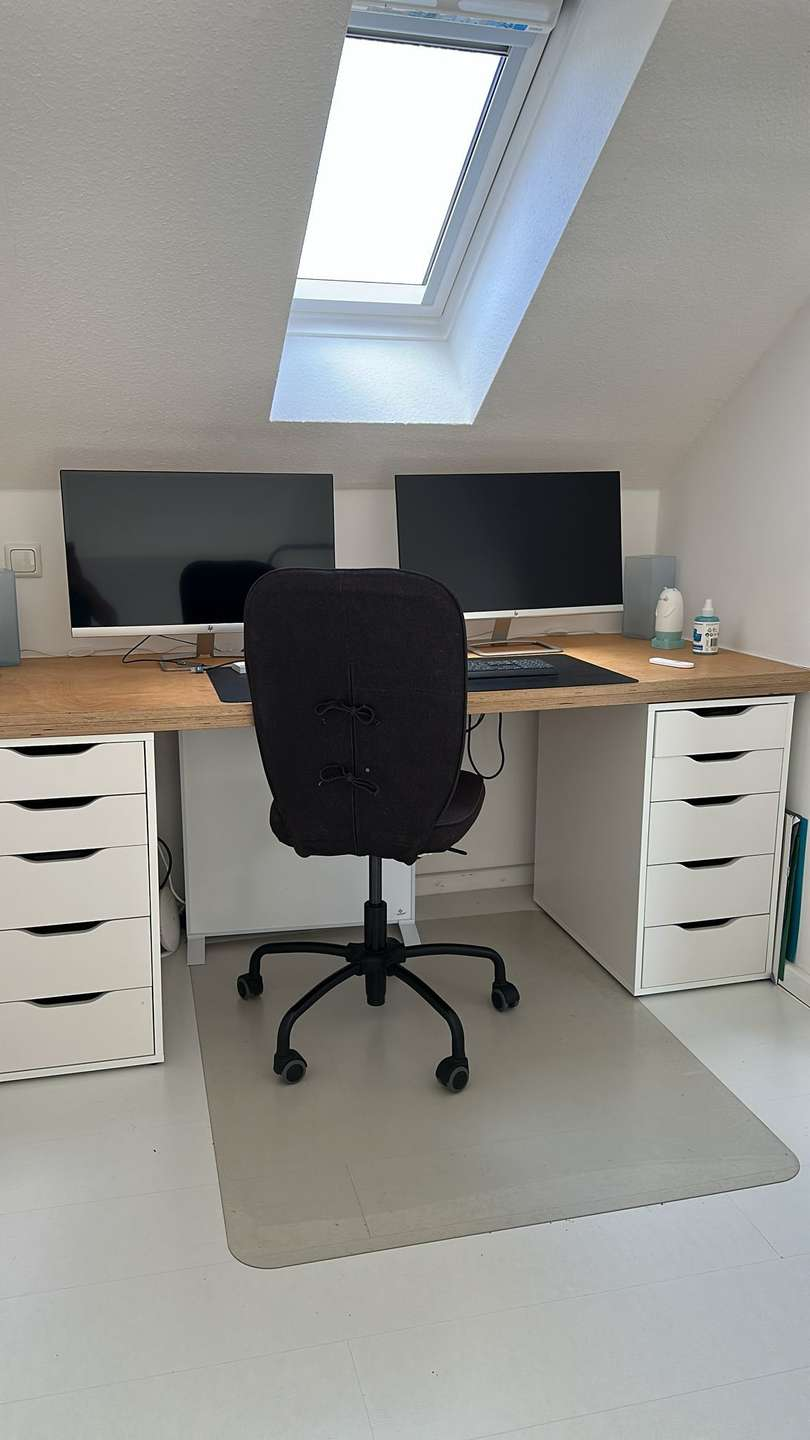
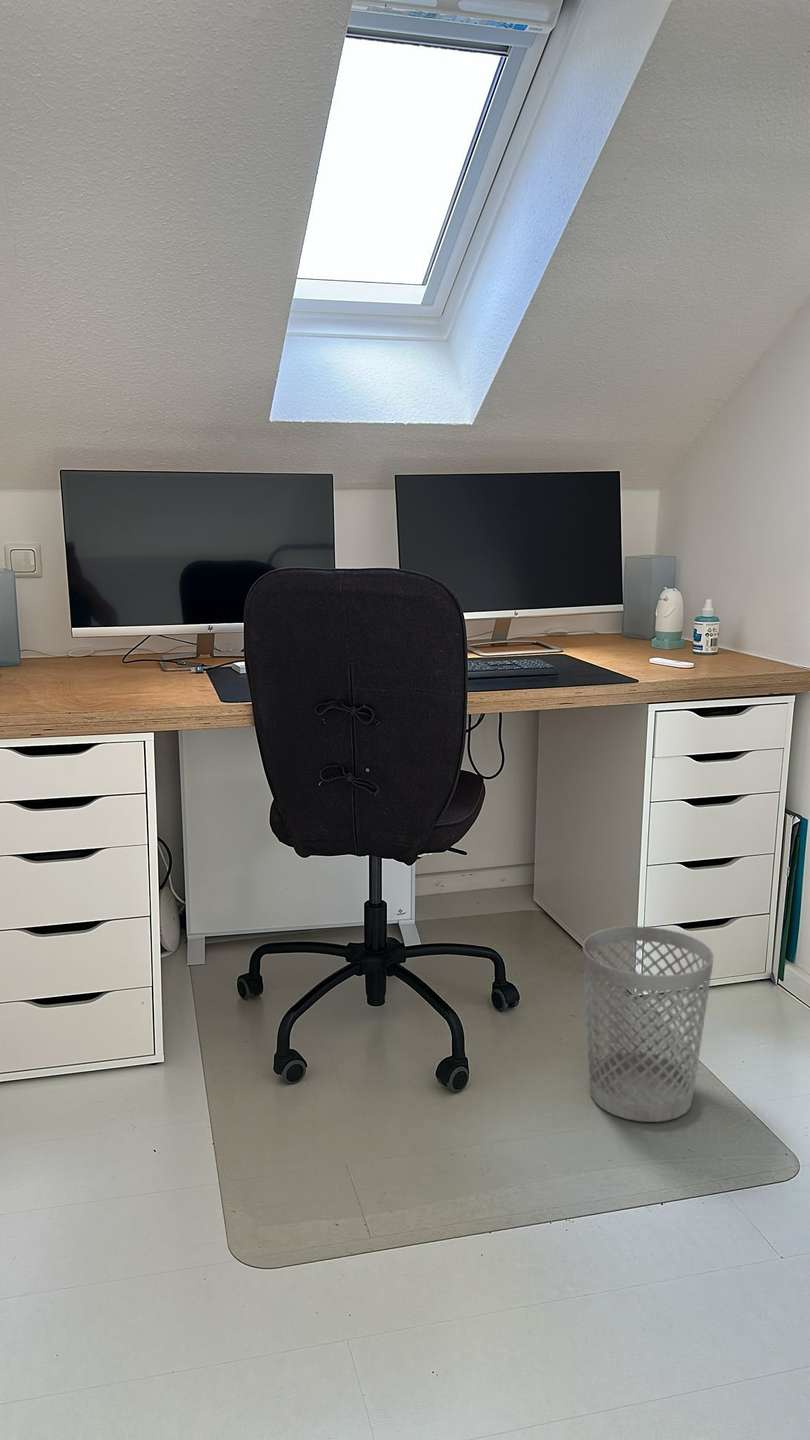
+ wastebasket [582,925,715,1123]
